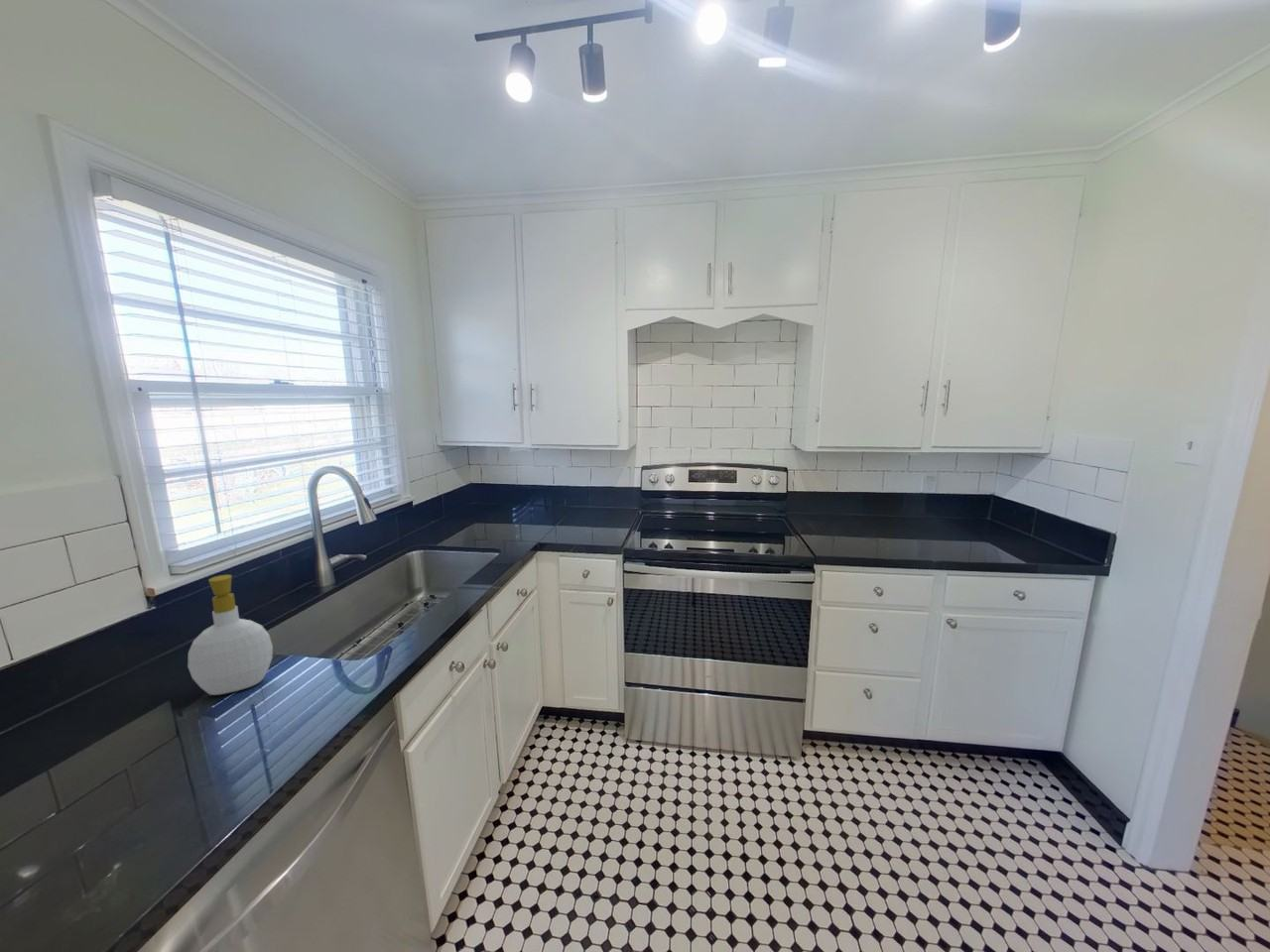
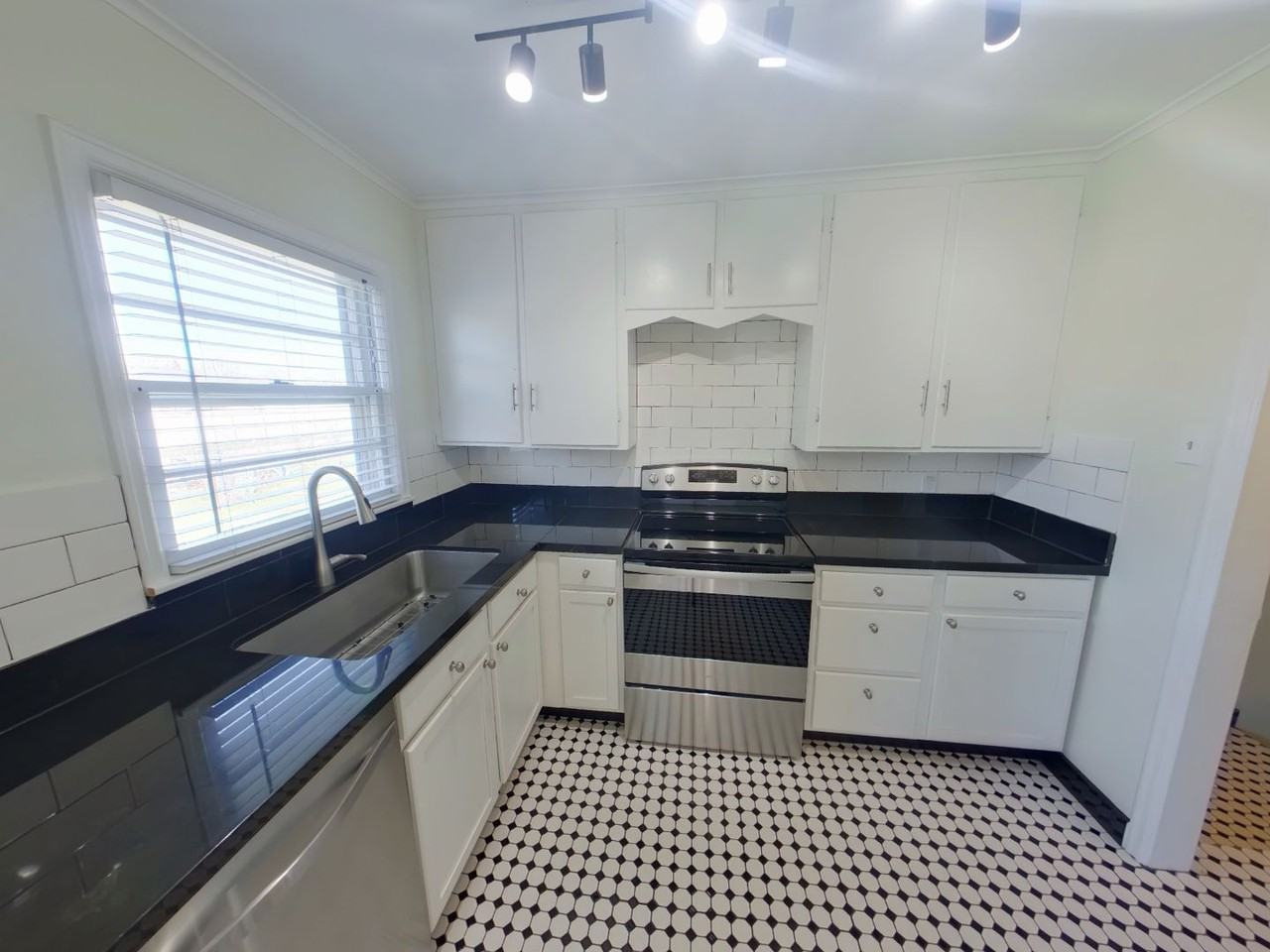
- soap bottle [187,574,274,696]
